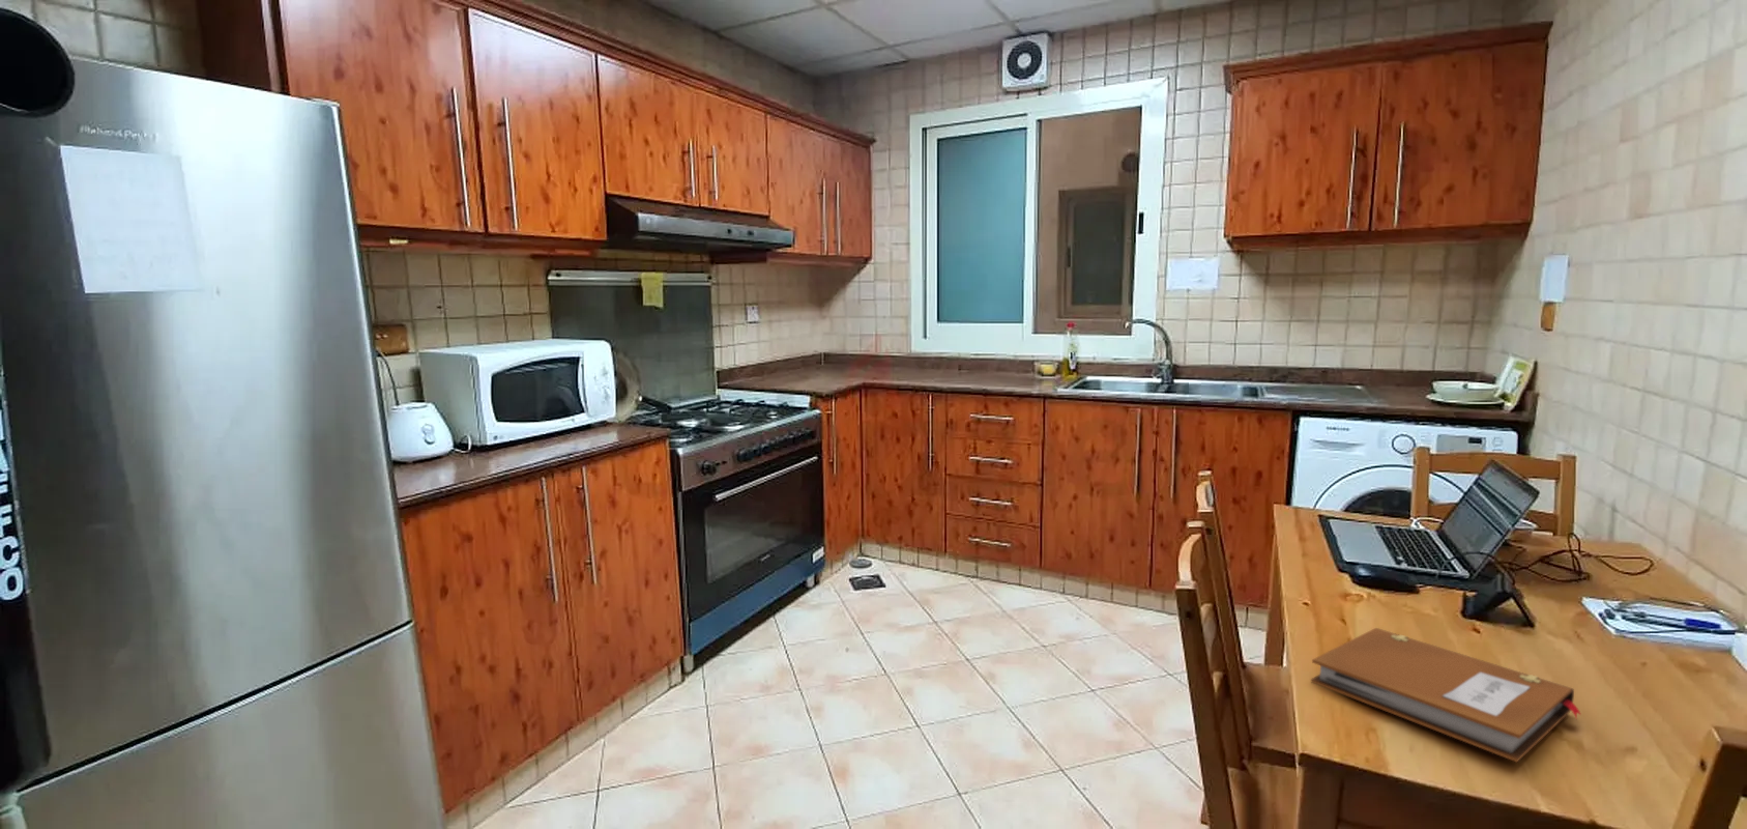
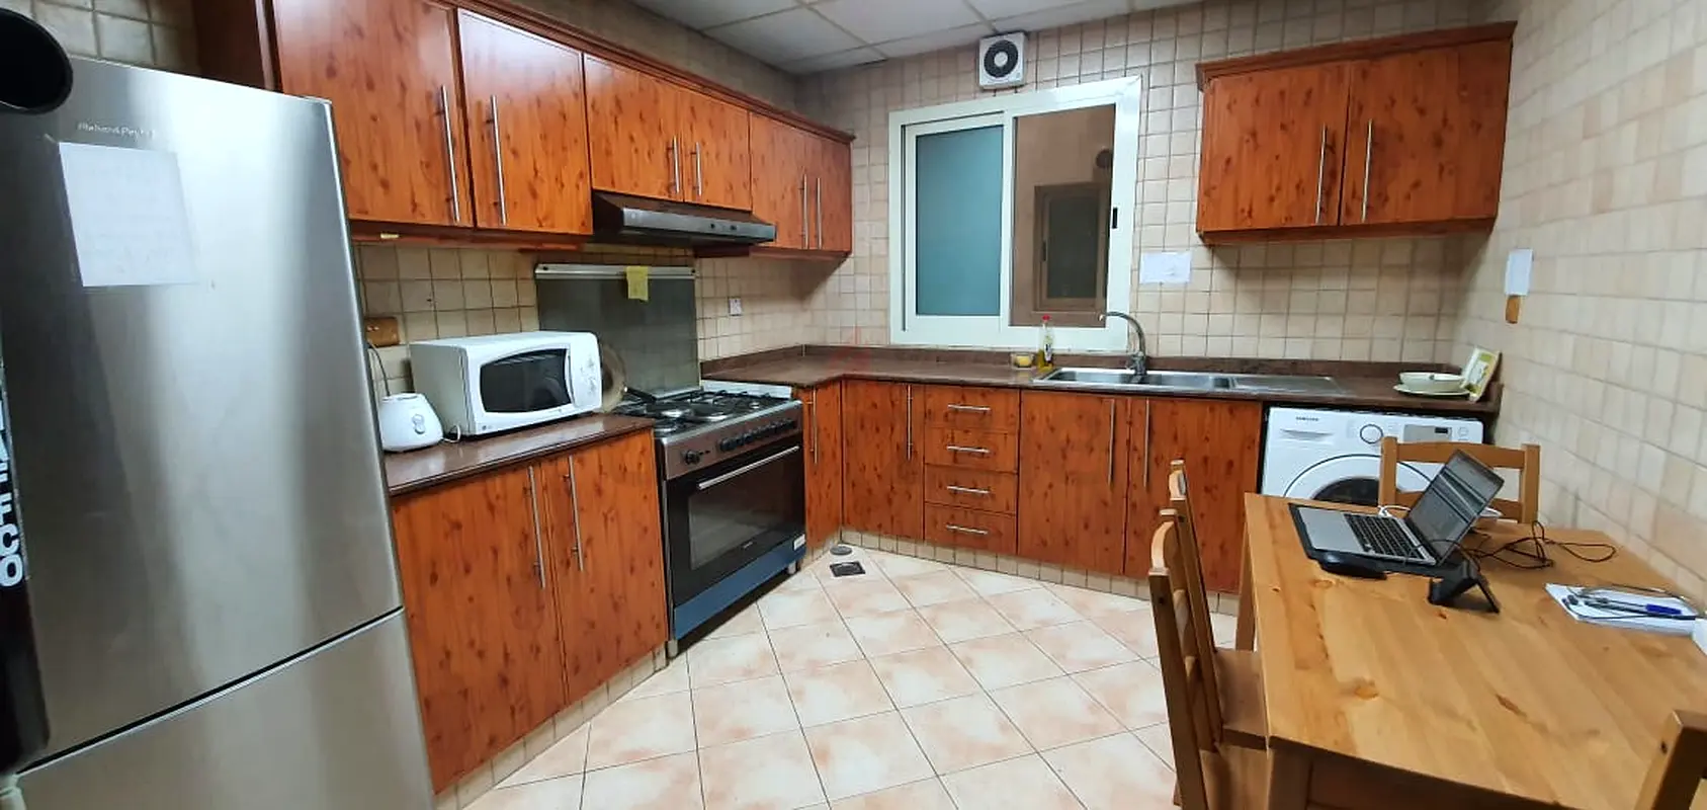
- notebook [1310,627,1582,762]
